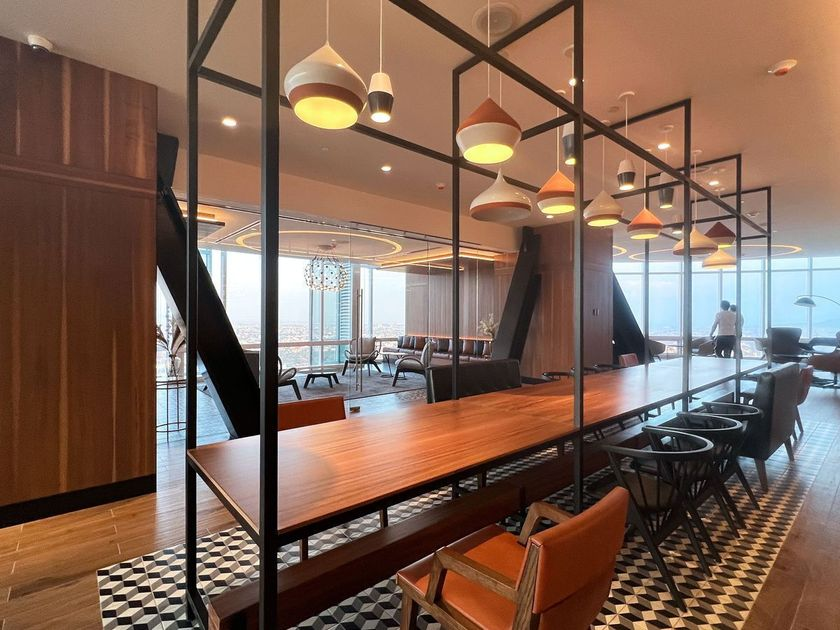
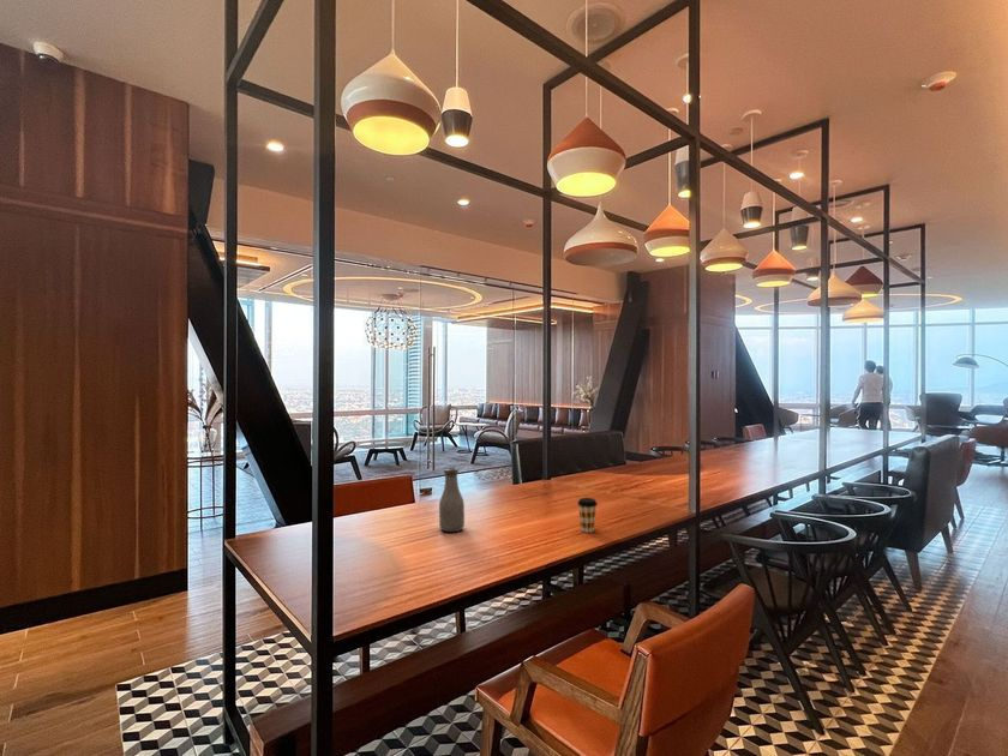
+ coffee cup [576,497,599,534]
+ bottle [438,467,466,533]
